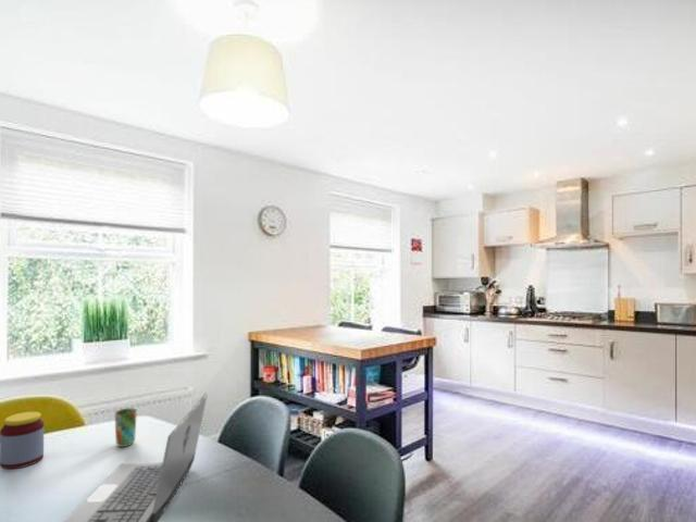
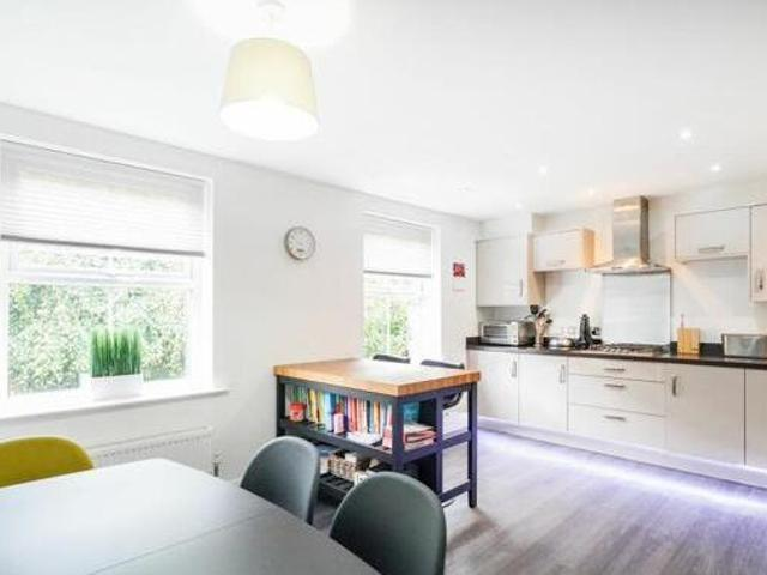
- laptop [63,391,209,522]
- cup [114,407,138,448]
- jar [0,411,45,470]
